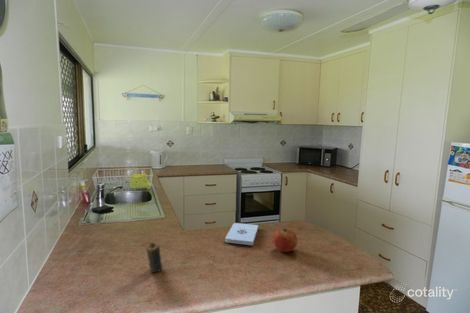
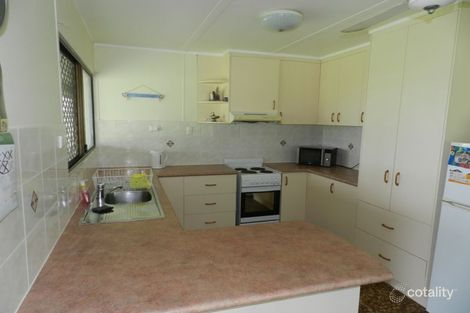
- notepad [224,222,259,246]
- apple [272,228,298,253]
- candle [145,240,163,274]
